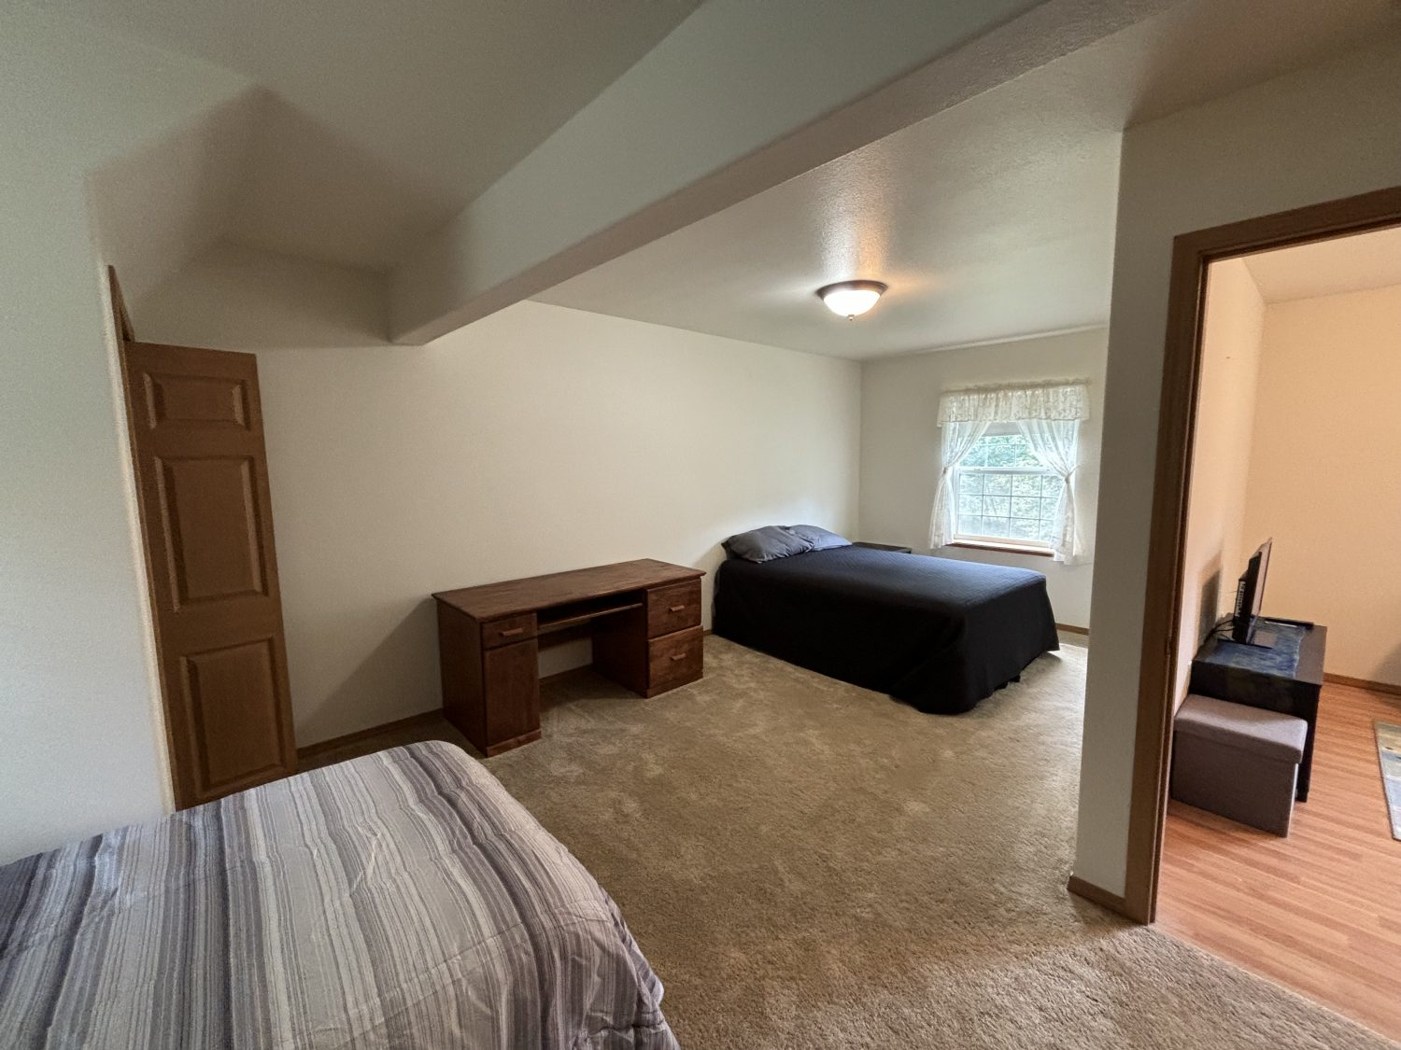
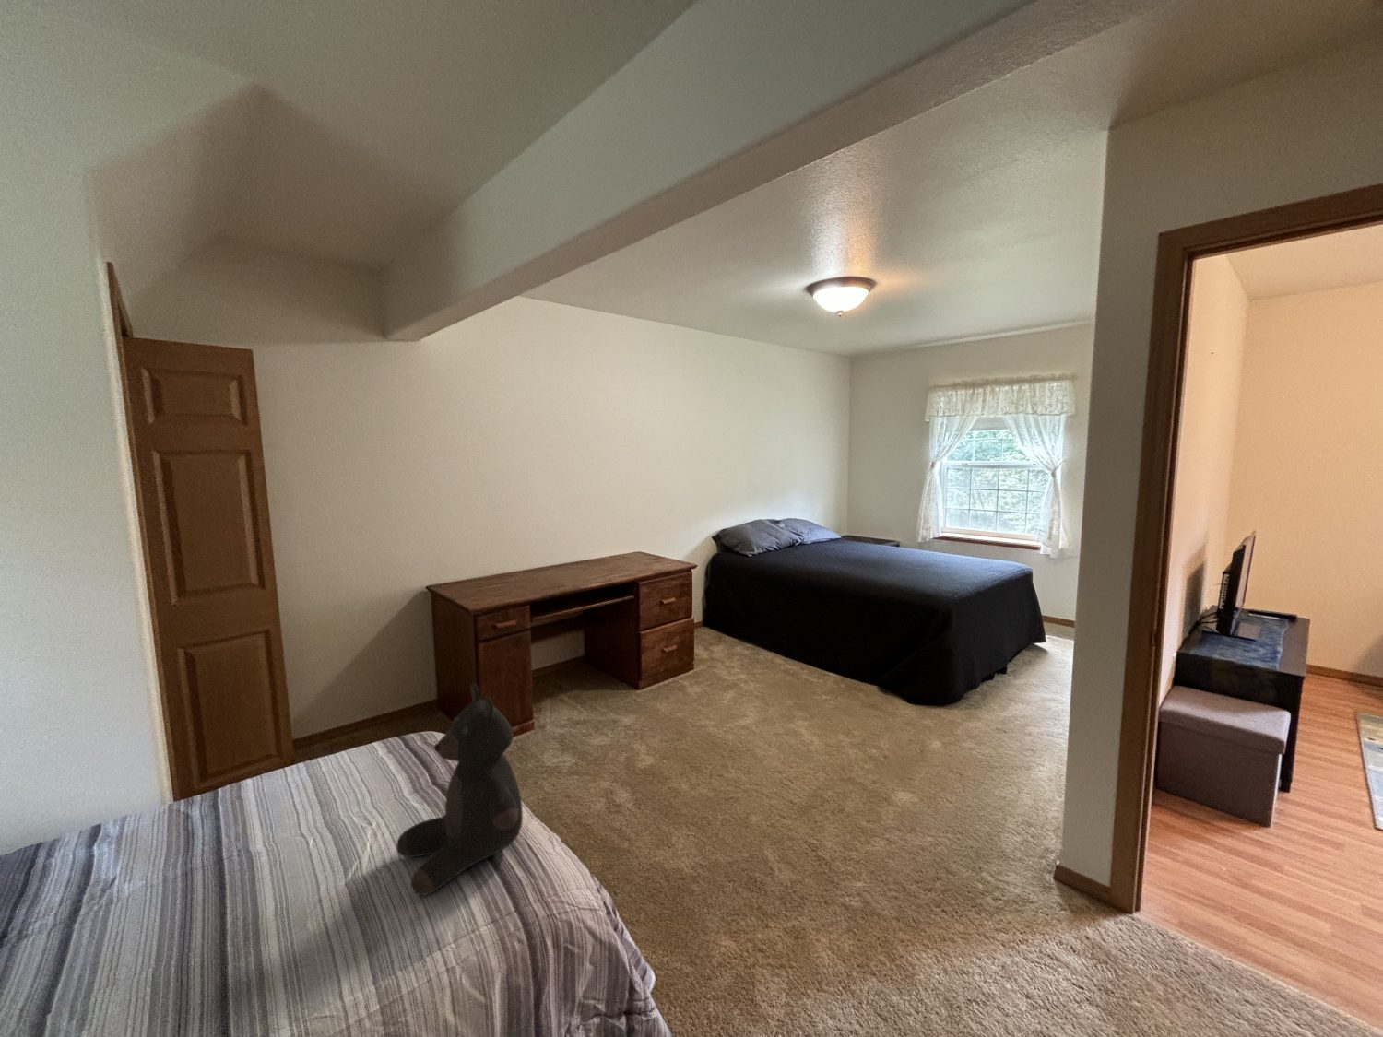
+ teddy bear [395,682,524,896]
